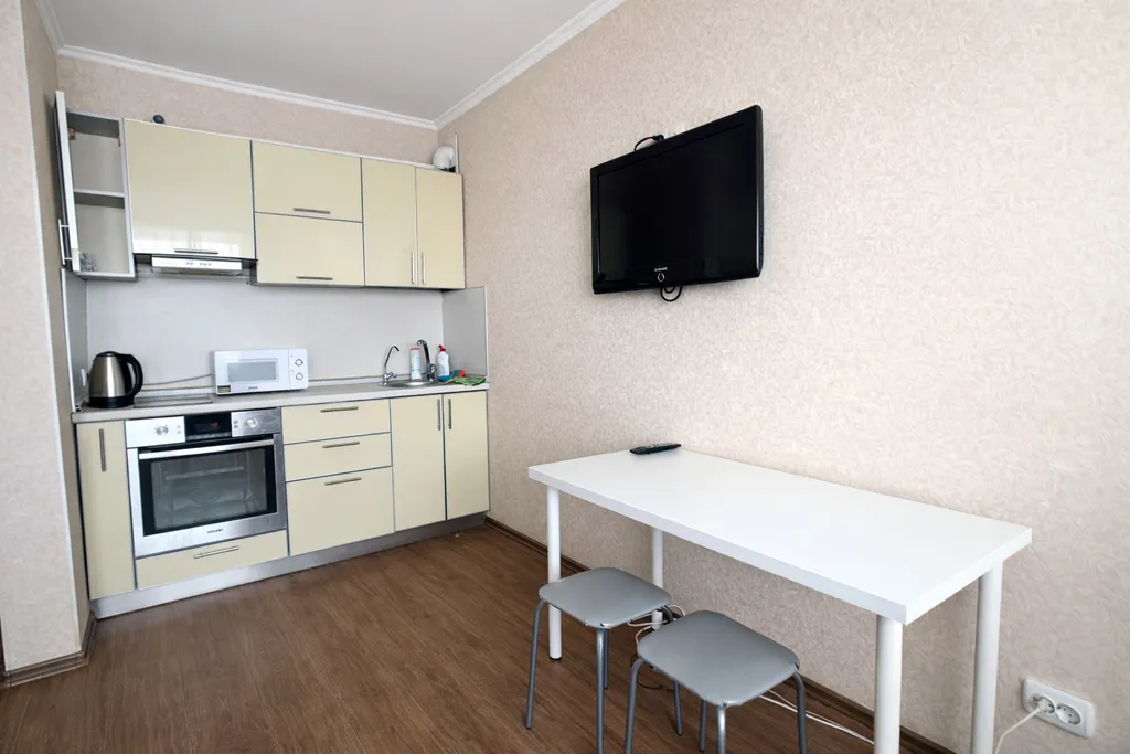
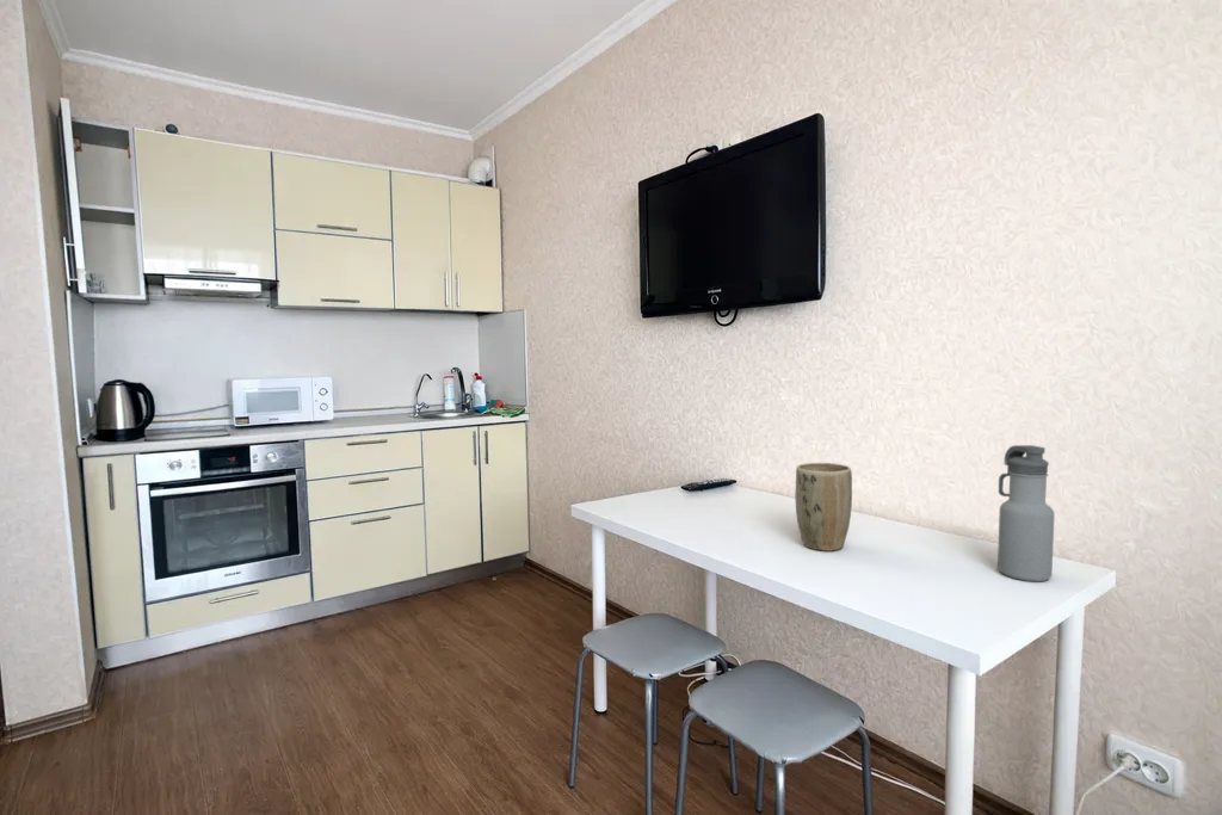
+ water bottle [996,444,1056,582]
+ plant pot [795,462,853,552]
